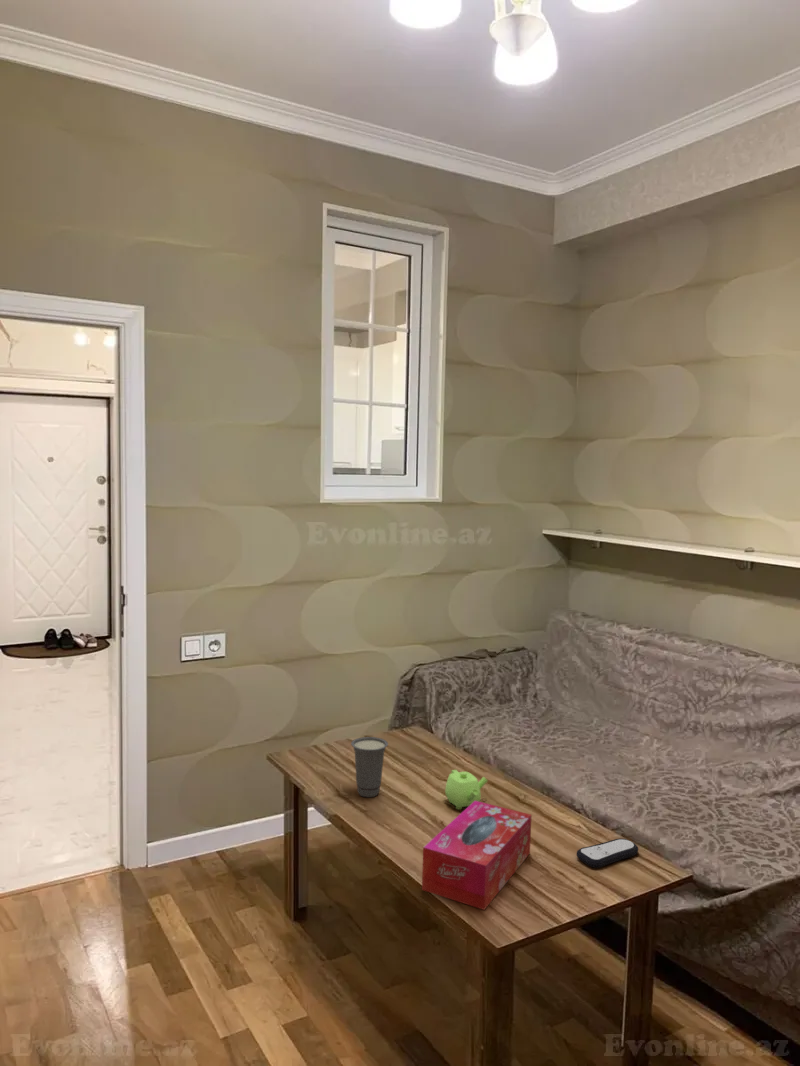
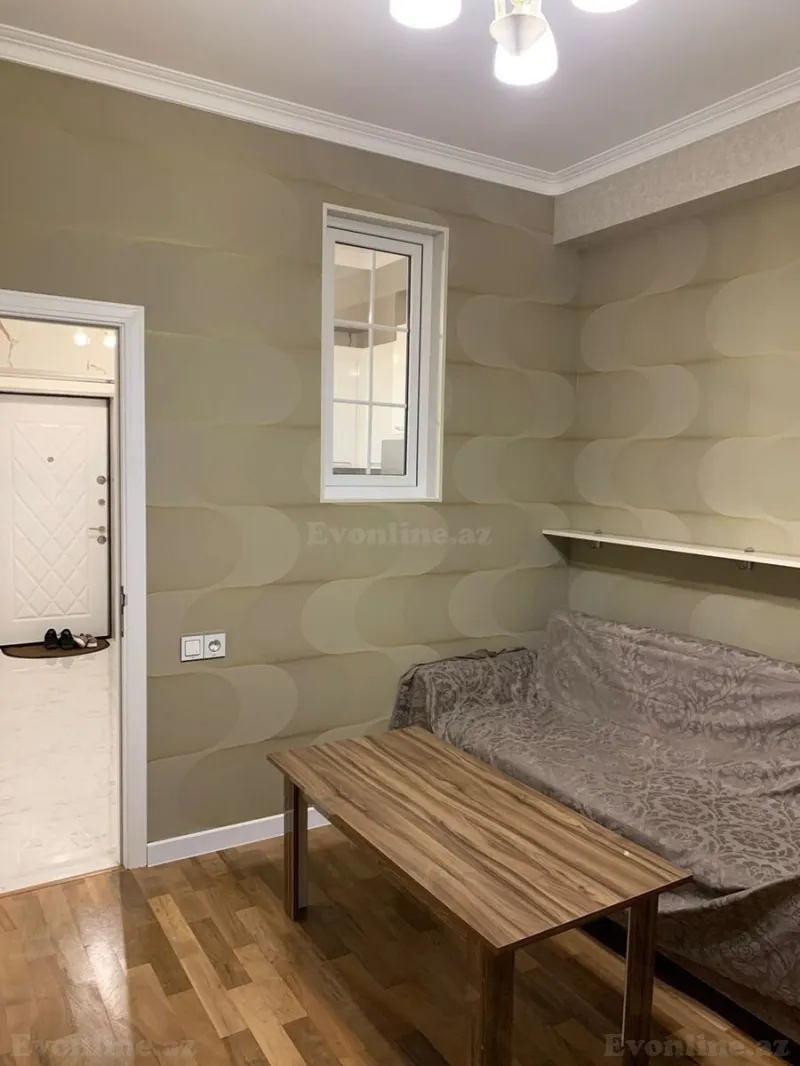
- tissue box [421,801,533,911]
- teapot [444,769,489,811]
- cup [350,736,389,798]
- remote control [576,838,639,869]
